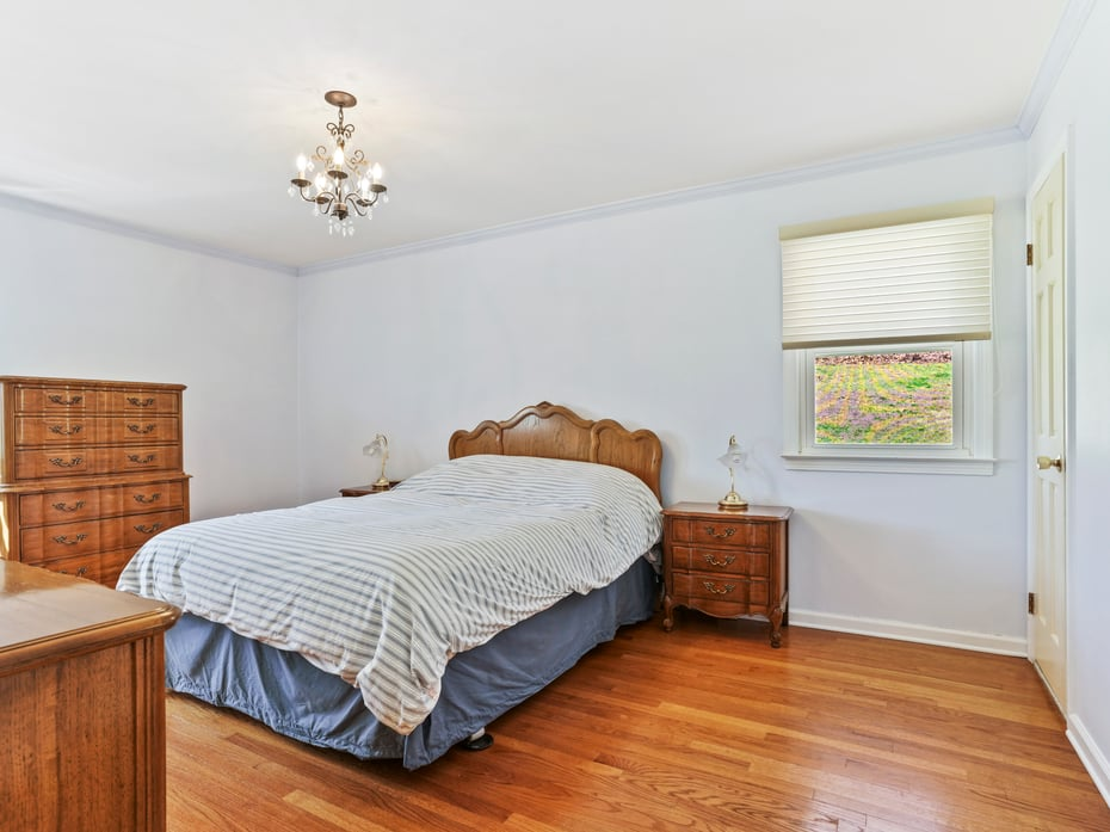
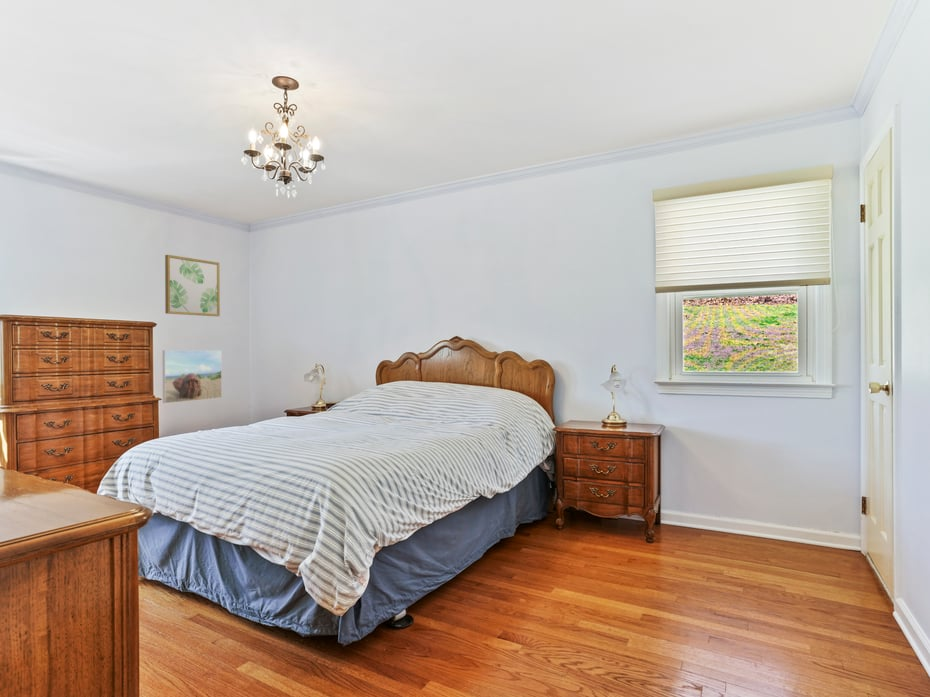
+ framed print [162,349,223,404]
+ wall art [164,254,221,317]
